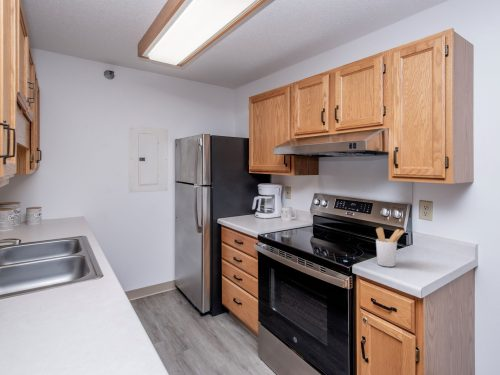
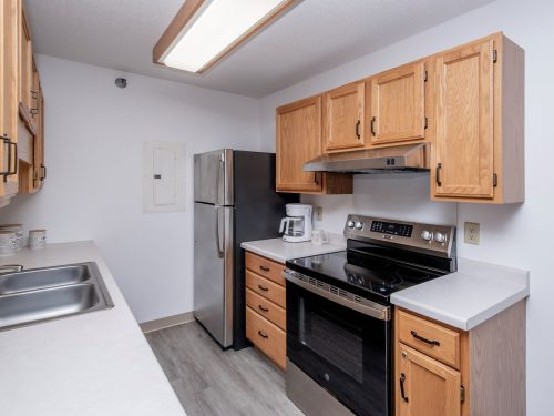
- utensil holder [375,226,405,268]
